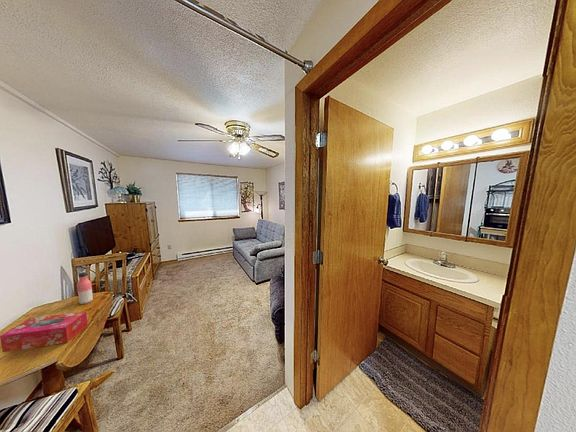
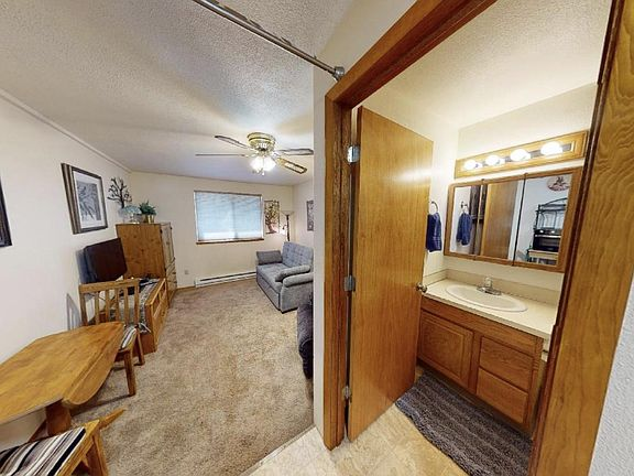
- tissue box [0,311,89,353]
- water bottle [76,271,94,305]
